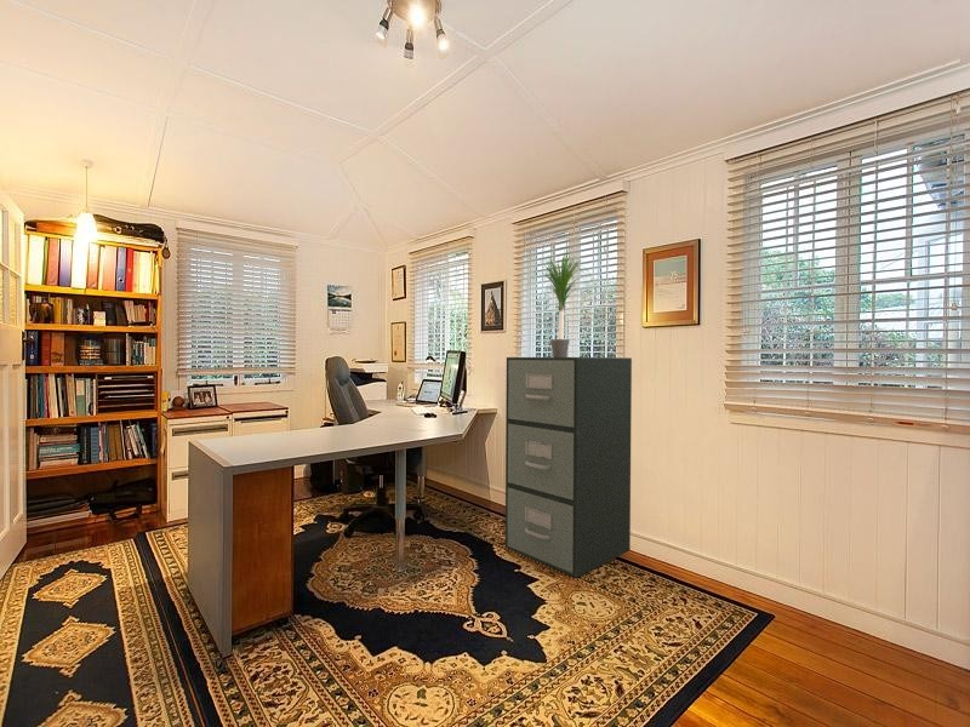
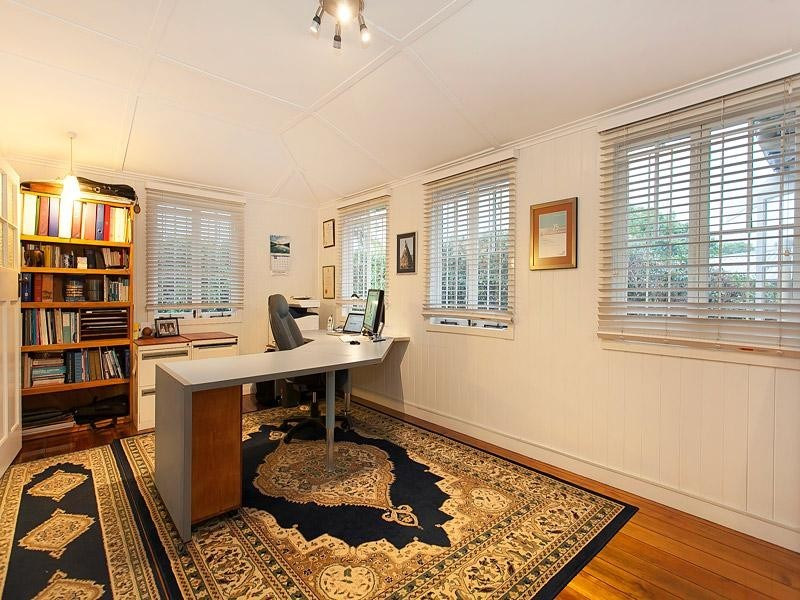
- filing cabinet [504,356,633,579]
- potted plant [524,245,600,357]
